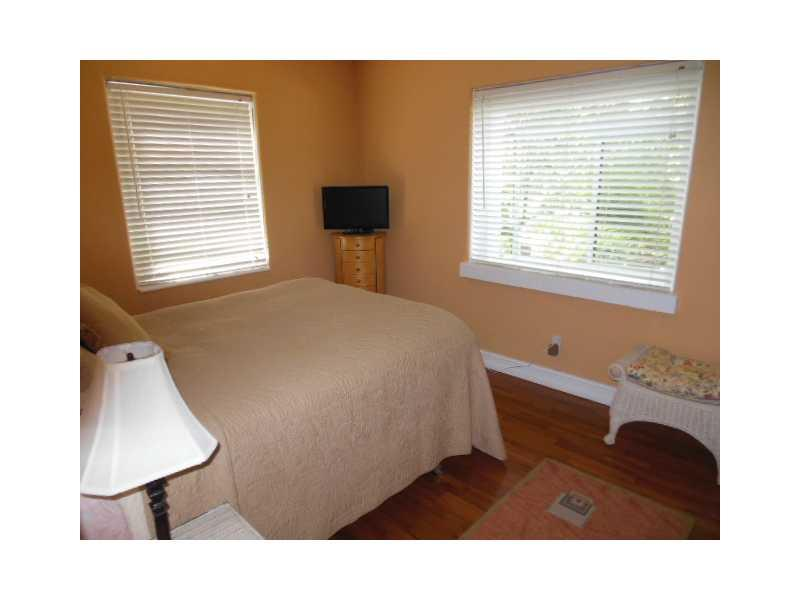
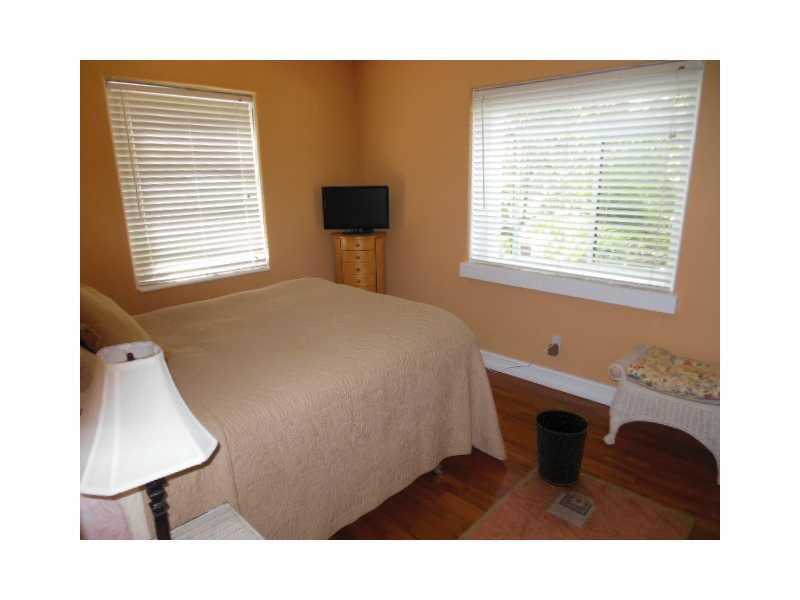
+ wastebasket [534,409,590,487]
